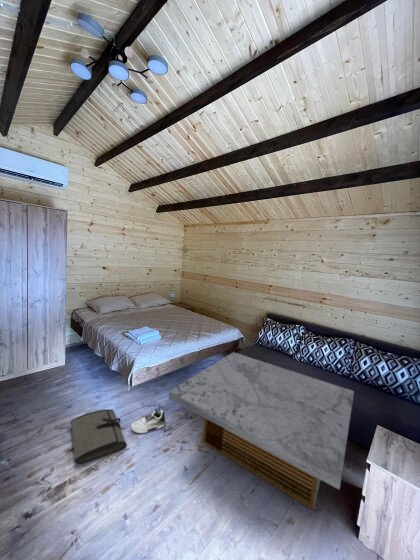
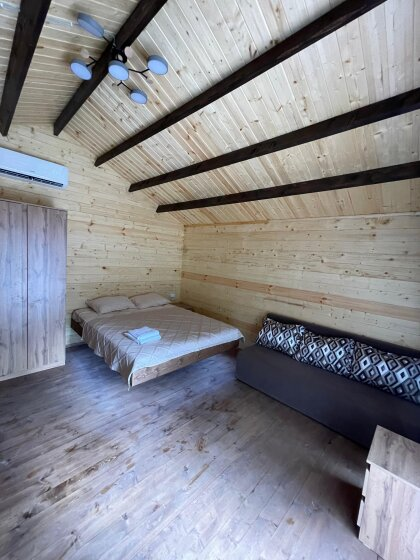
- coffee table [168,351,355,511]
- shoe [130,408,167,435]
- tool roll [70,409,128,465]
